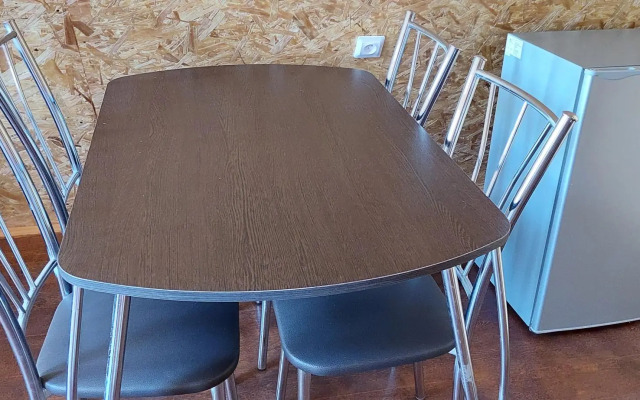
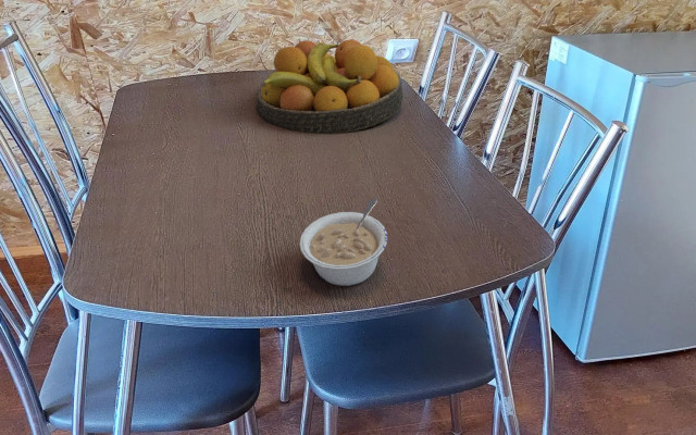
+ legume [299,198,388,287]
+ fruit bowl [256,39,405,135]
